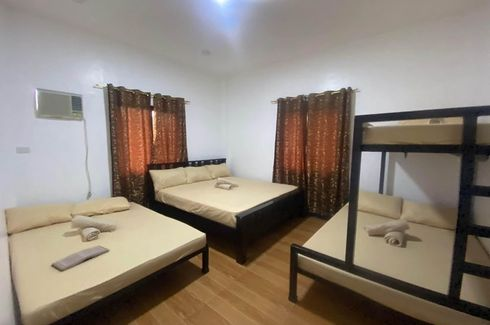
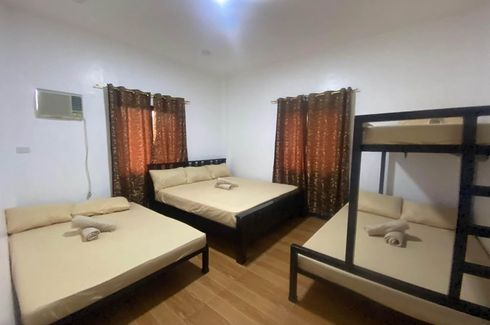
- book [51,245,111,272]
